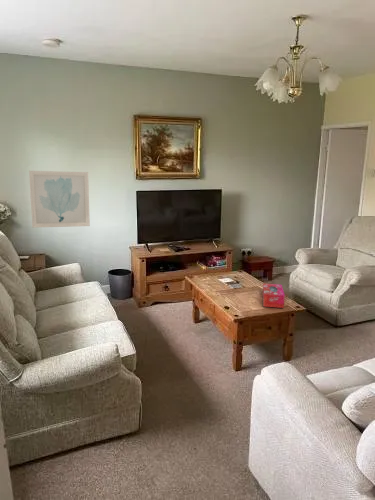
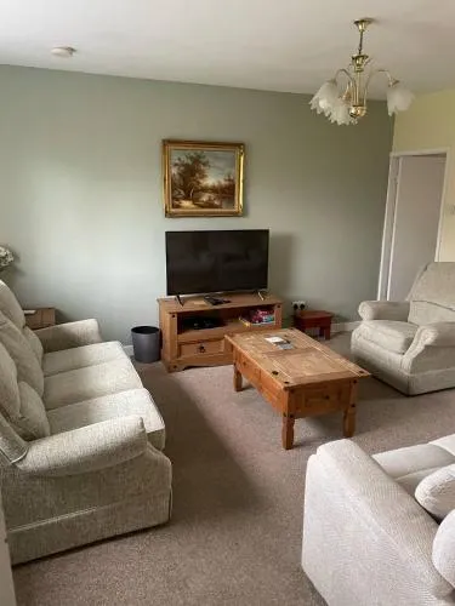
- wall art [28,170,91,229]
- tissue box [261,283,286,309]
